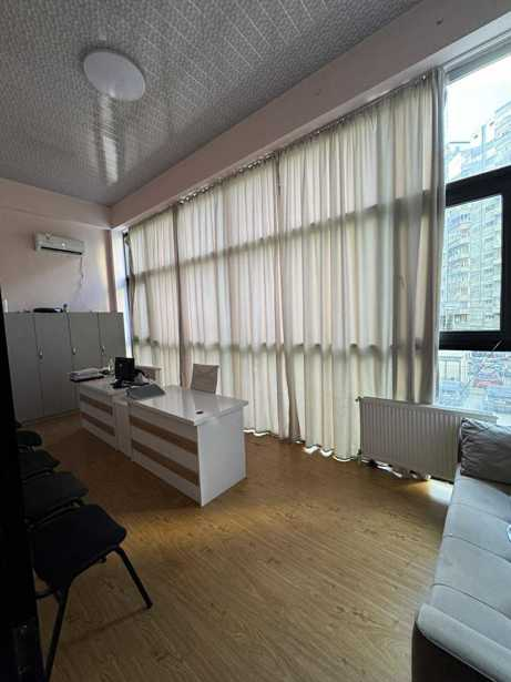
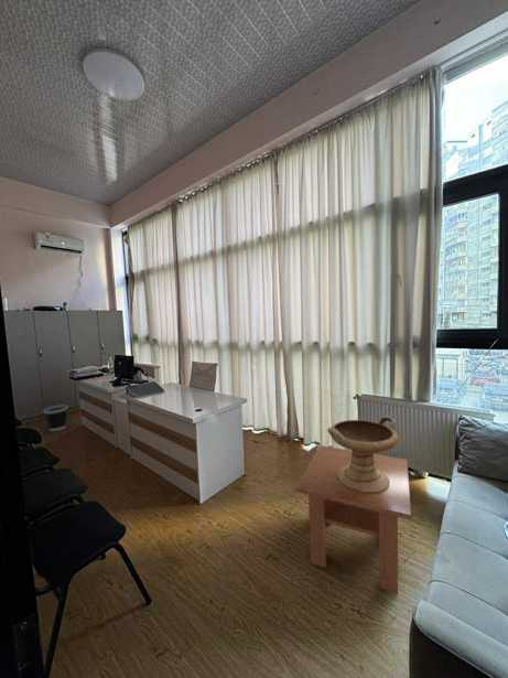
+ coffee table [294,444,412,594]
+ decorative bowl [326,416,399,493]
+ wastebasket [42,405,69,432]
